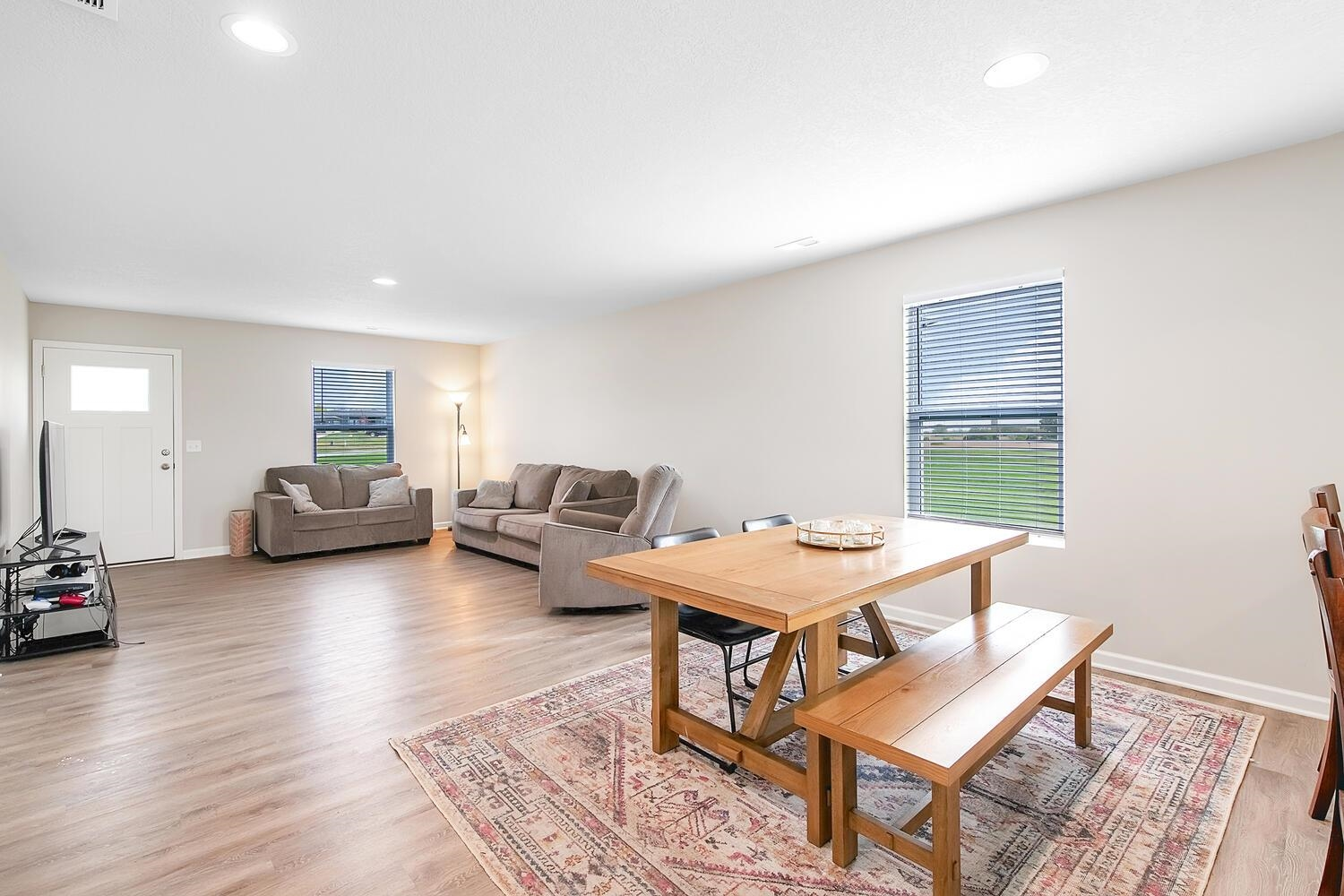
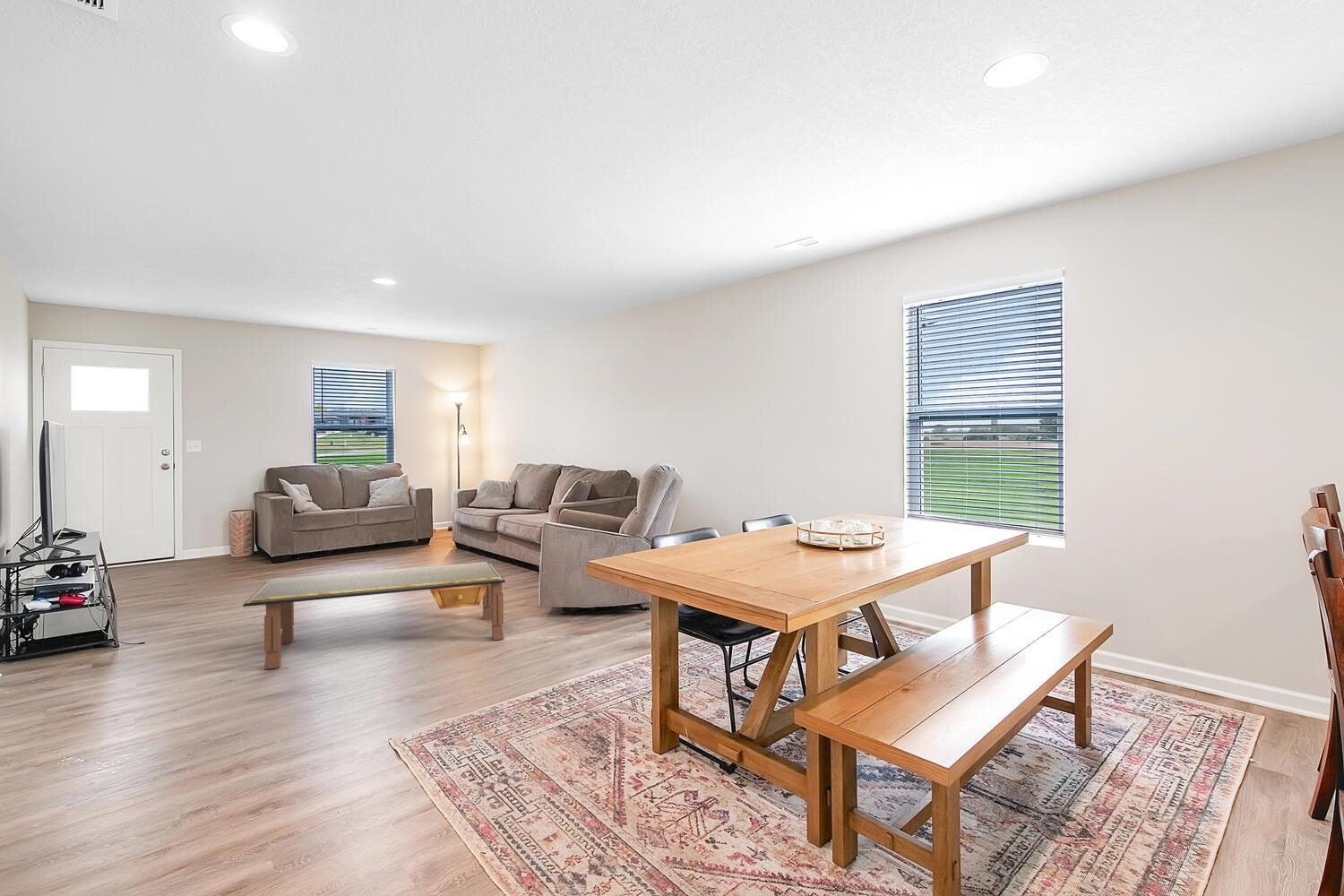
+ coffee table [242,561,506,670]
